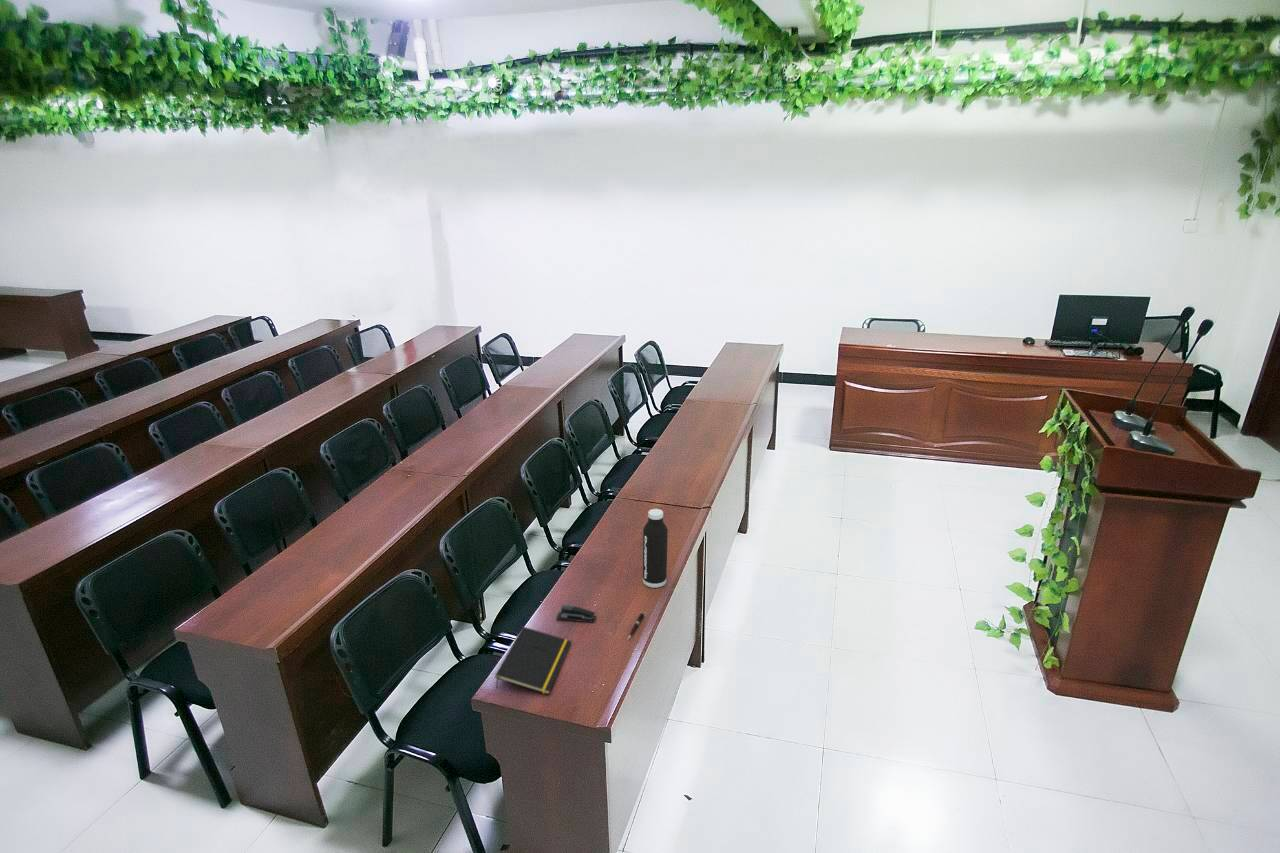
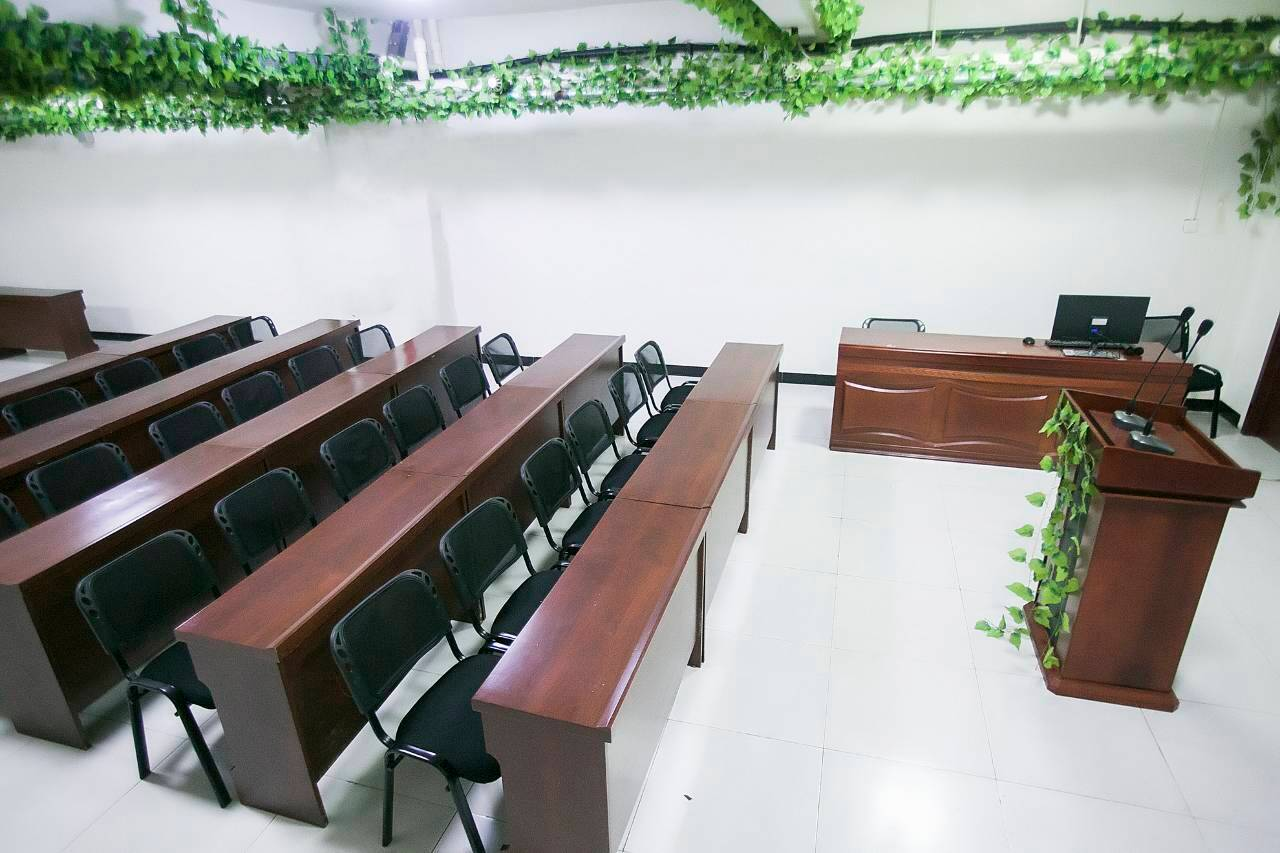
- pen [627,611,645,640]
- notepad [494,626,573,696]
- water bottle [642,508,669,589]
- stapler [555,604,597,624]
